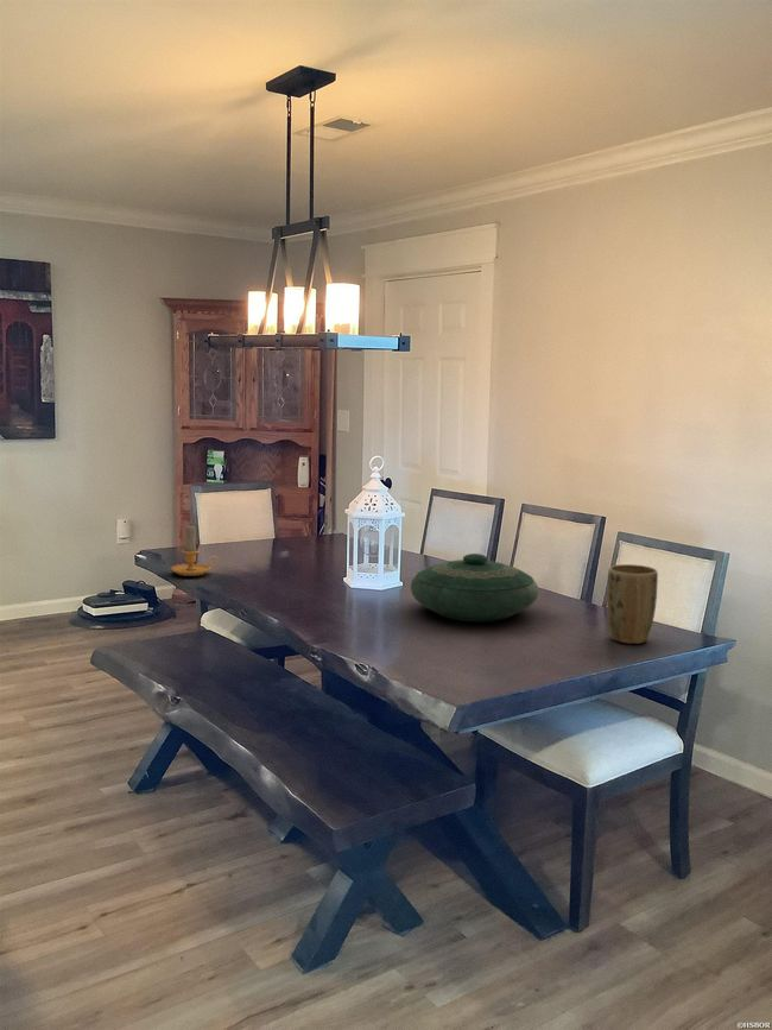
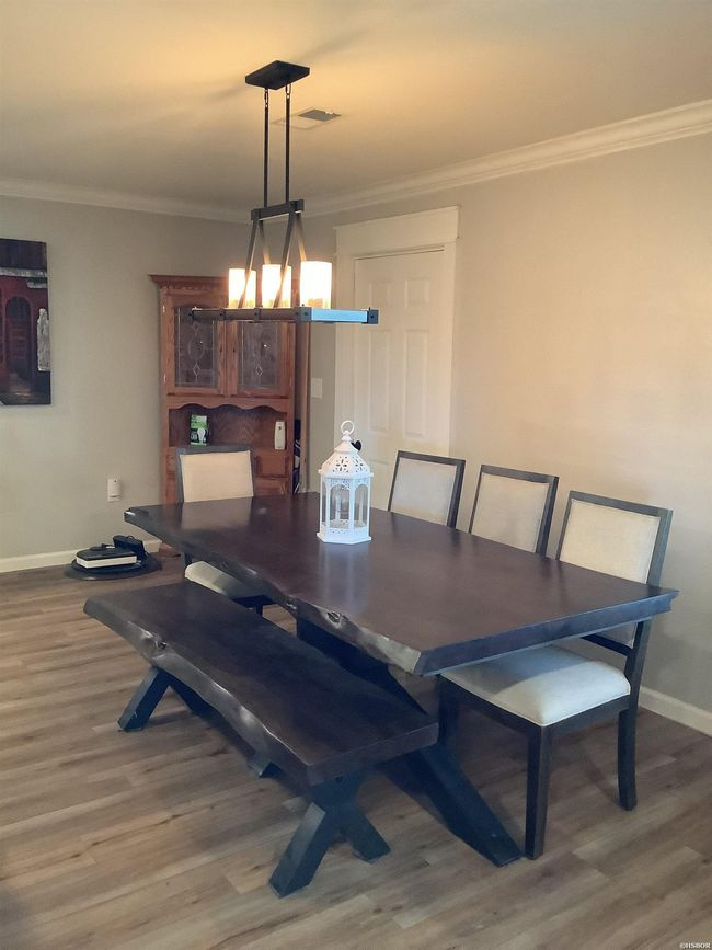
- decorative bowl [410,552,540,623]
- candle [170,523,220,577]
- plant pot [606,563,659,645]
